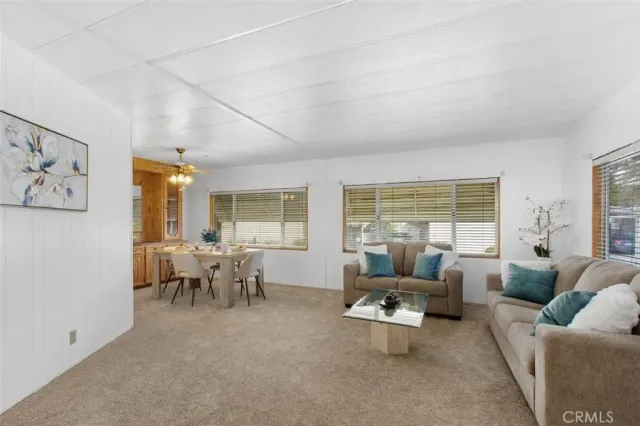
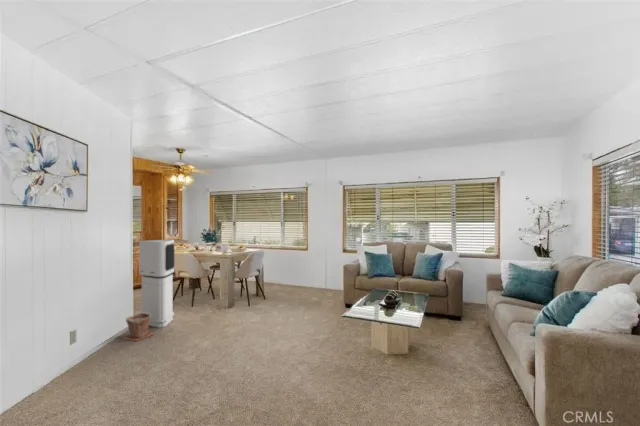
+ plant pot [122,312,154,342]
+ air purifier [138,239,176,328]
